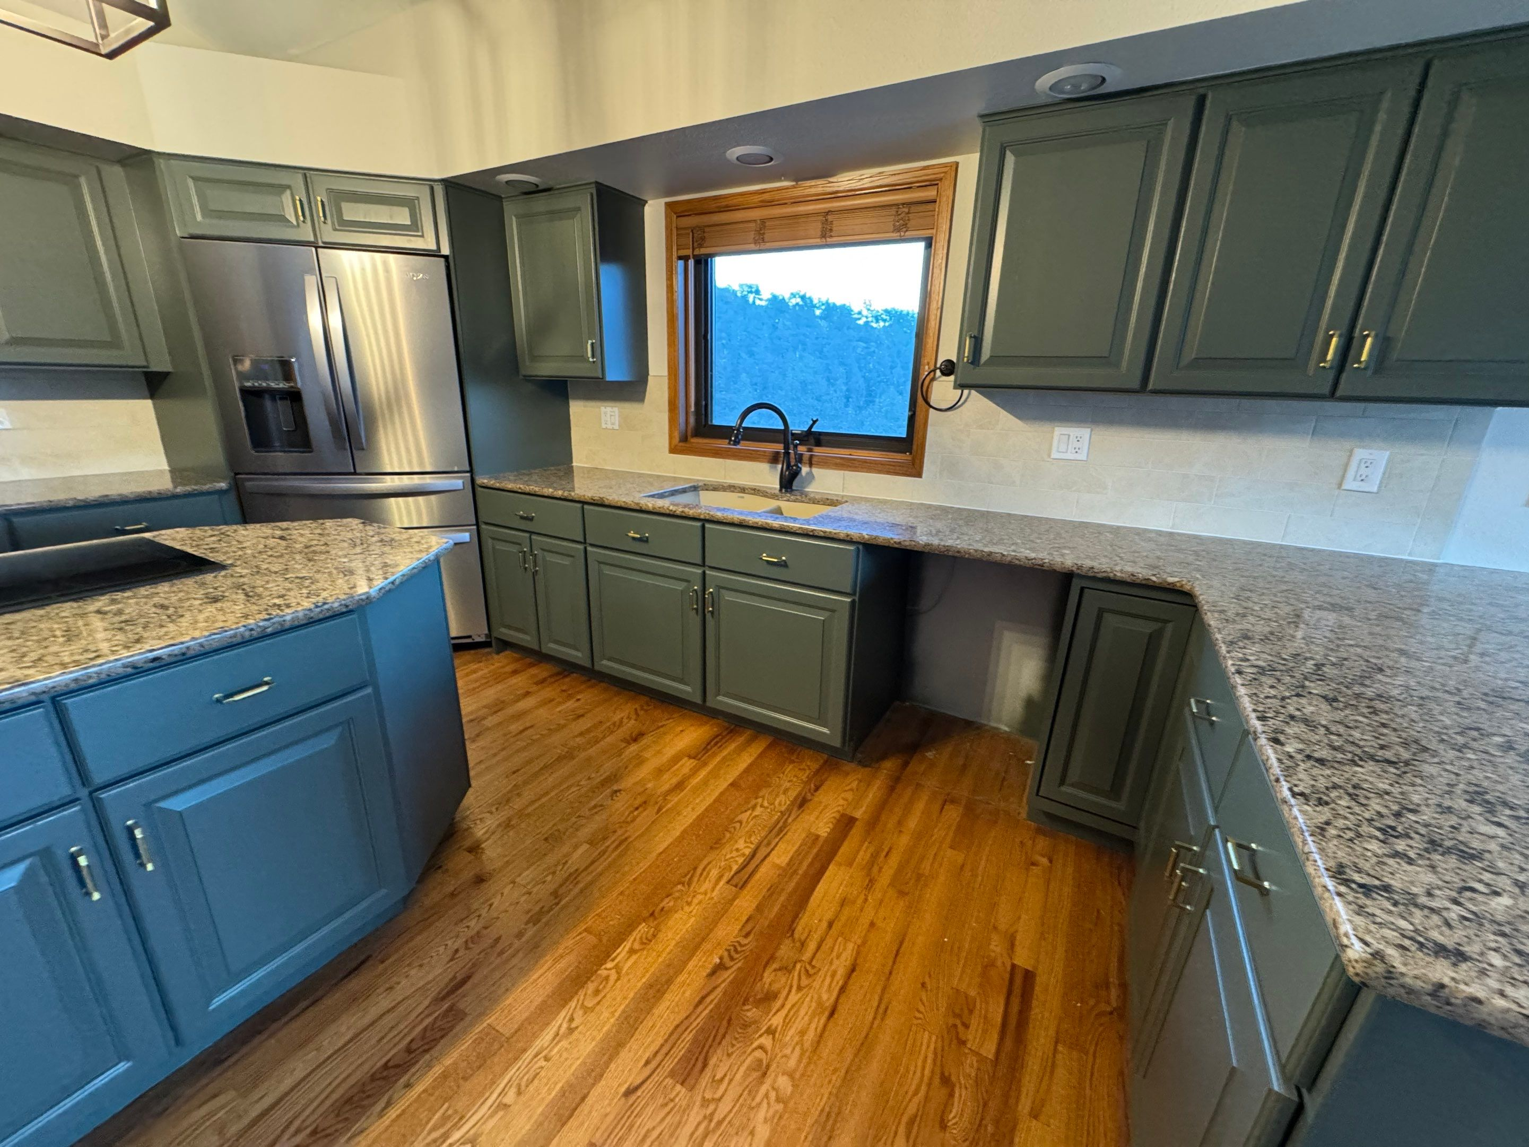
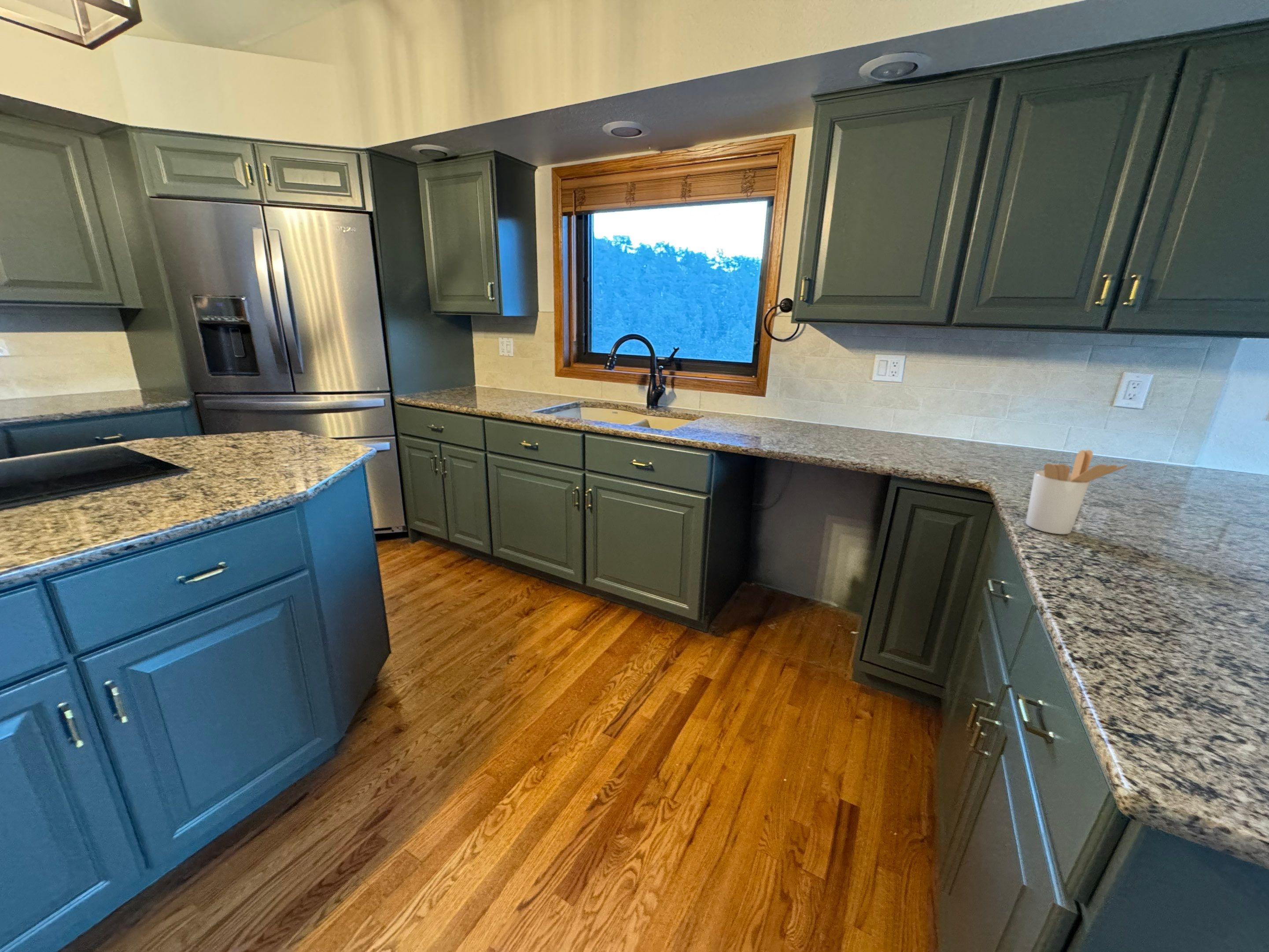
+ utensil holder [1025,450,1129,535]
